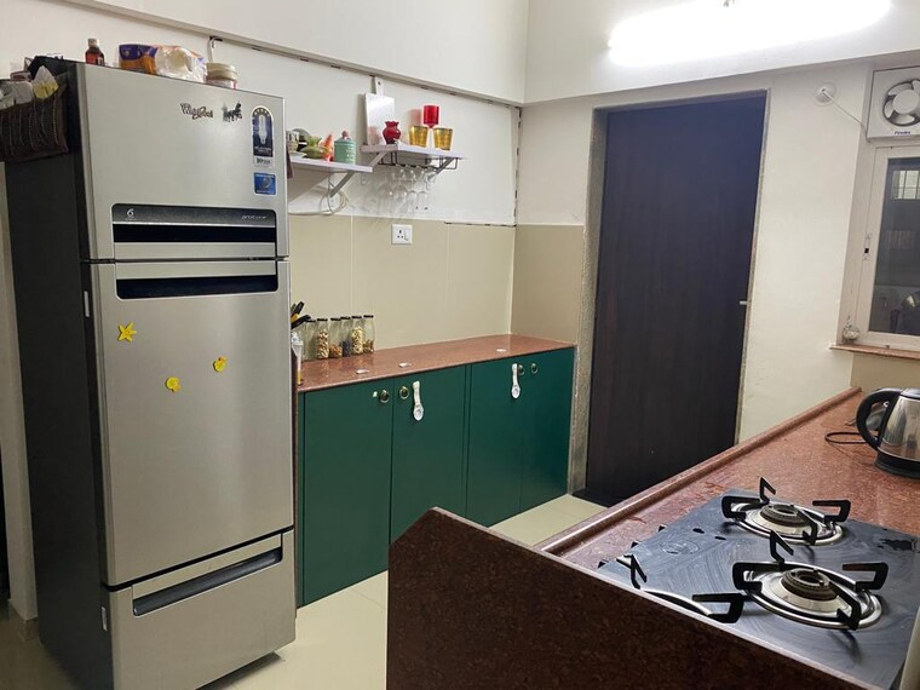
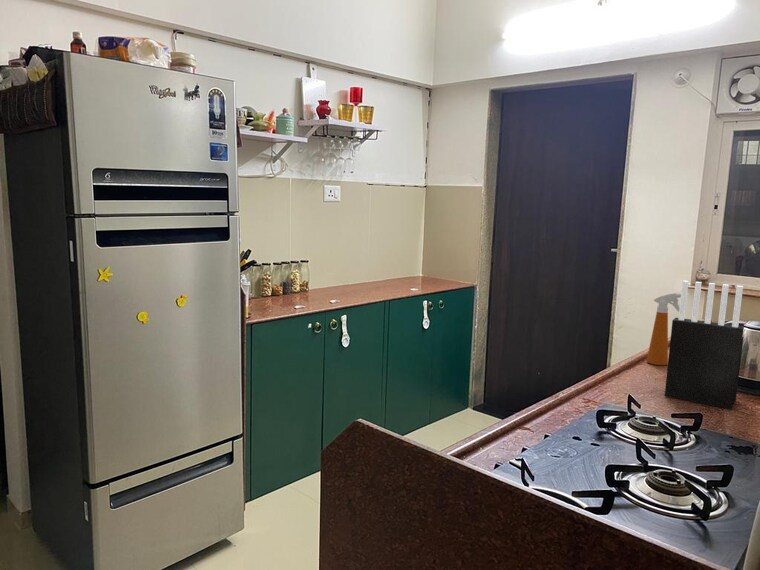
+ knife block [664,280,745,411]
+ spray bottle [646,292,681,366]
